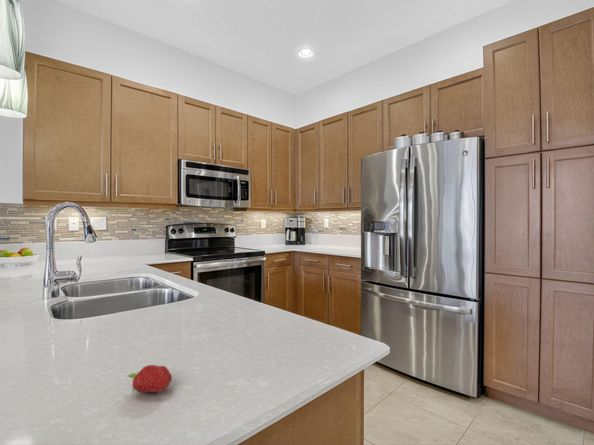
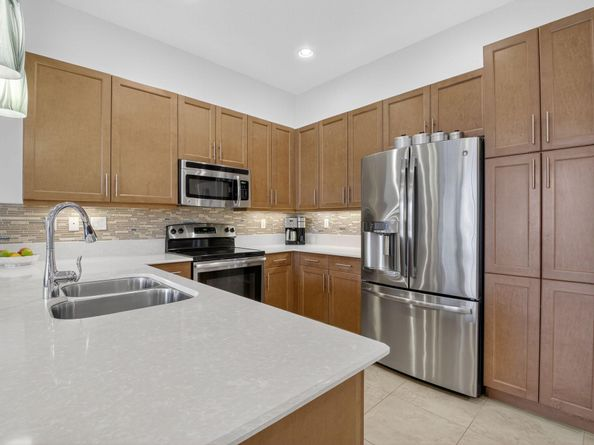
- fruit [126,364,173,394]
